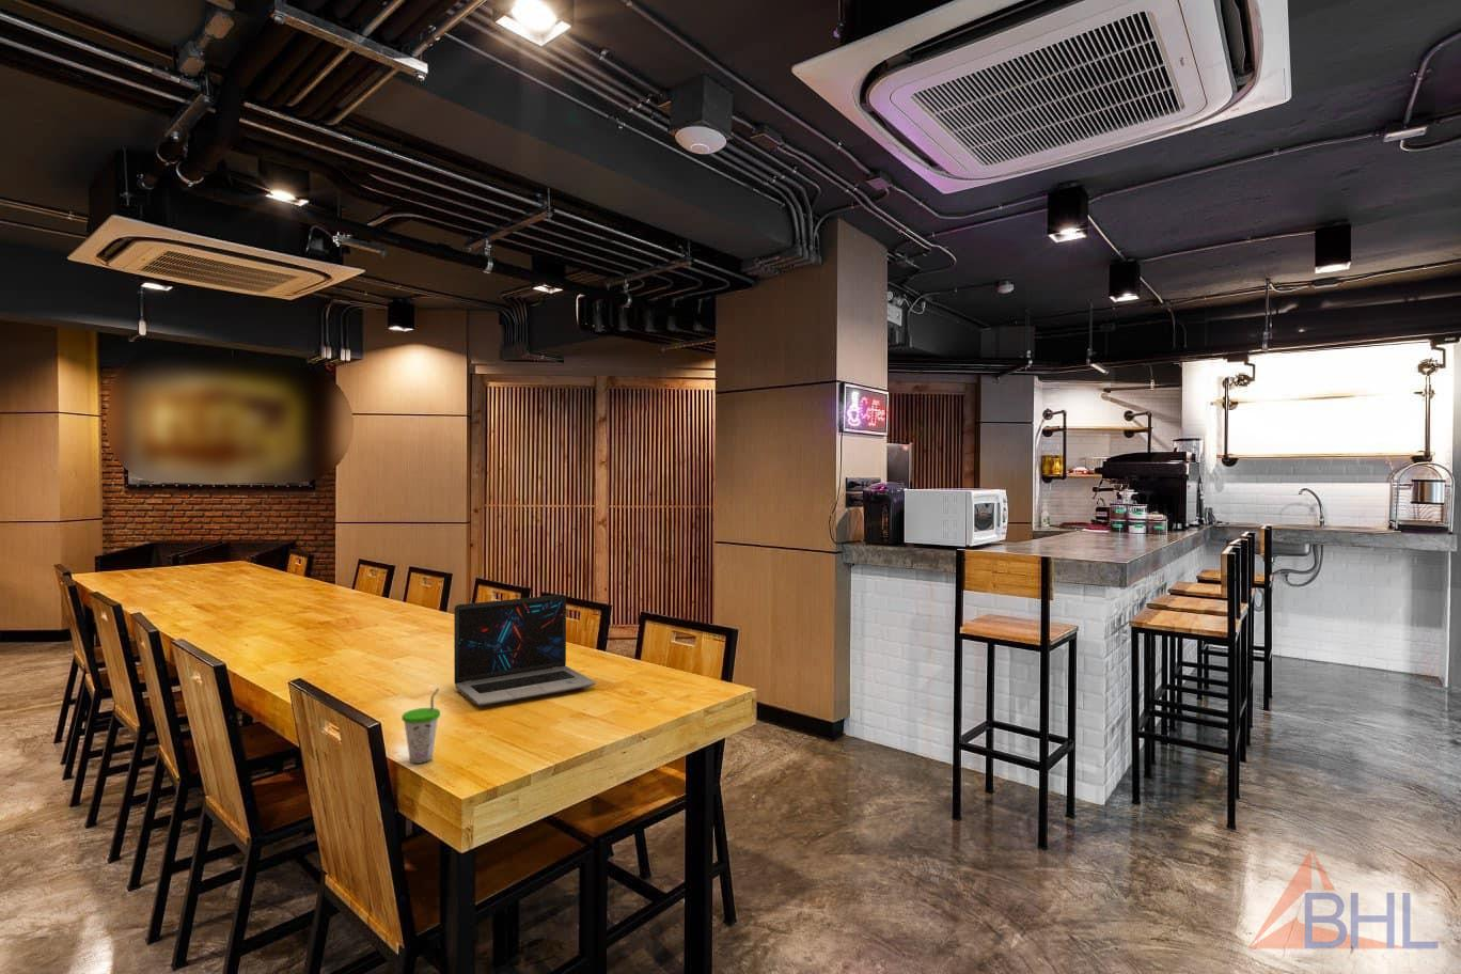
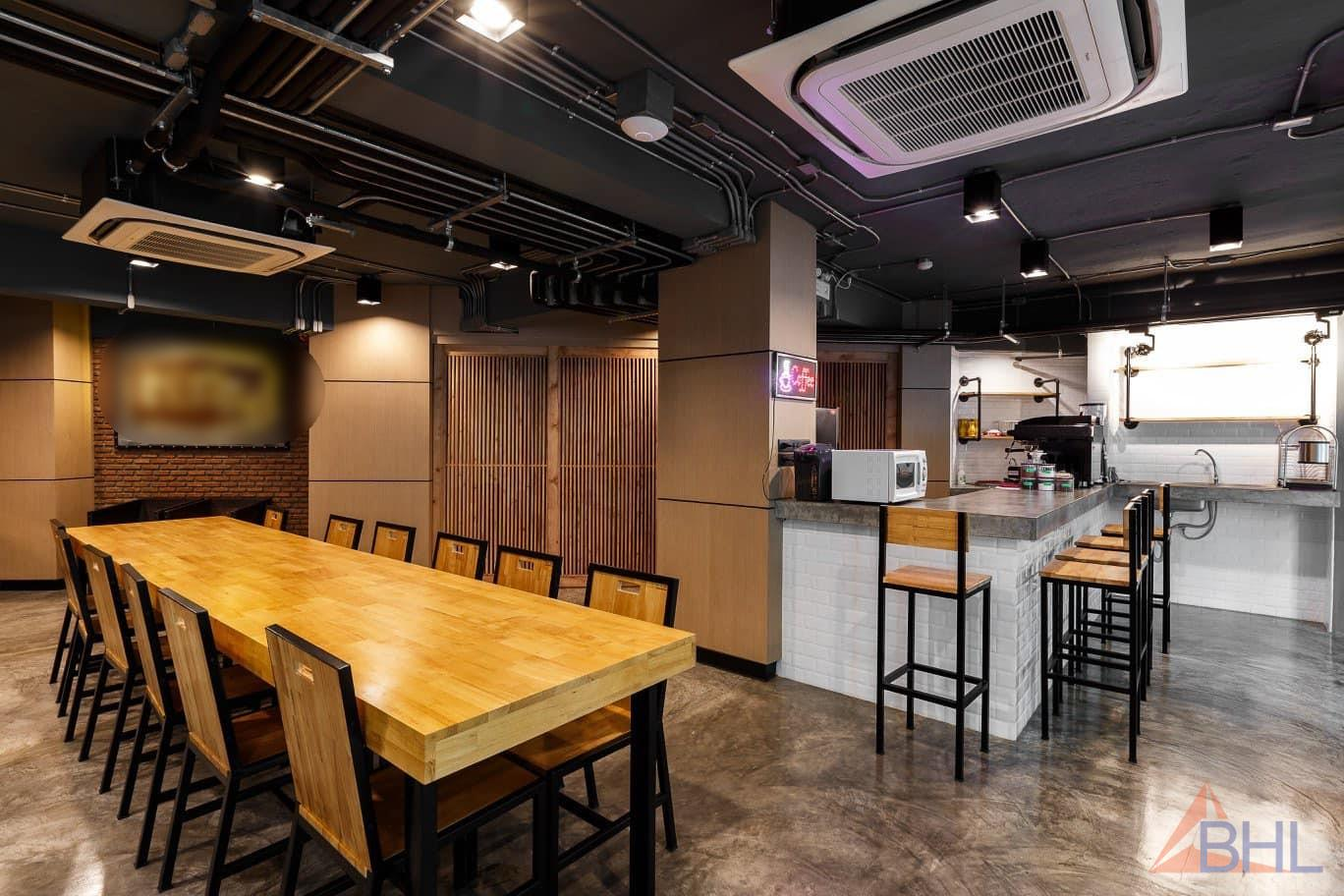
- cup [400,687,441,764]
- laptop [453,594,597,707]
